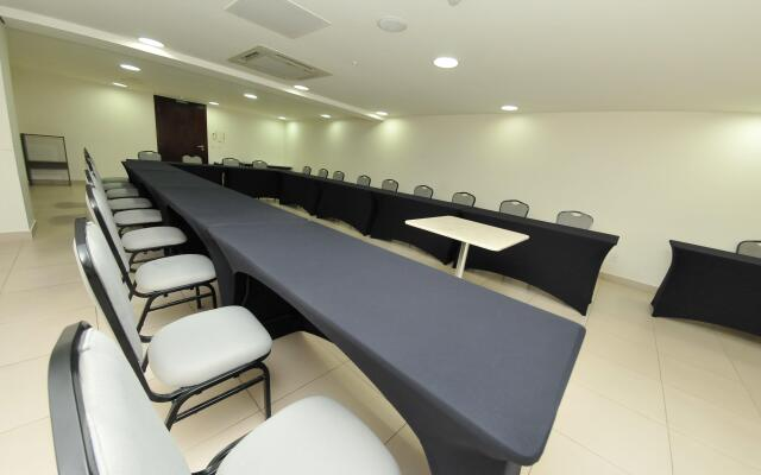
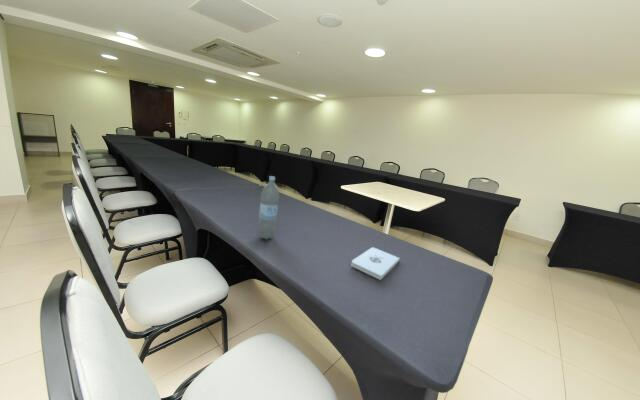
+ water bottle [257,175,280,241]
+ notepad [350,247,401,281]
